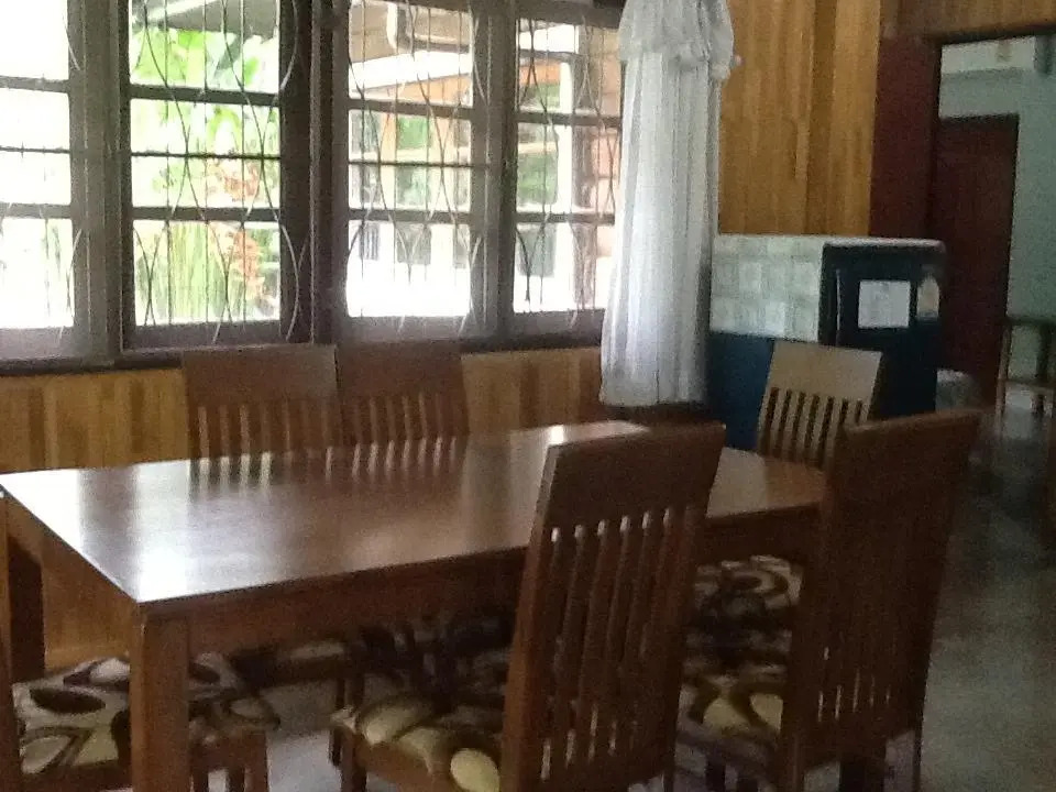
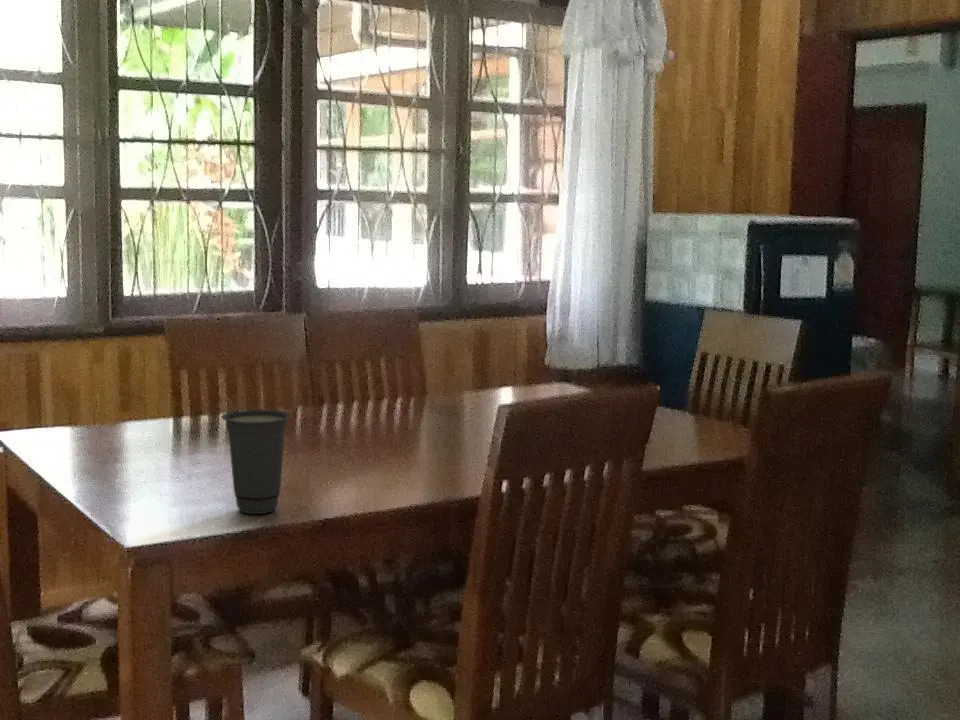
+ cup [220,409,292,515]
